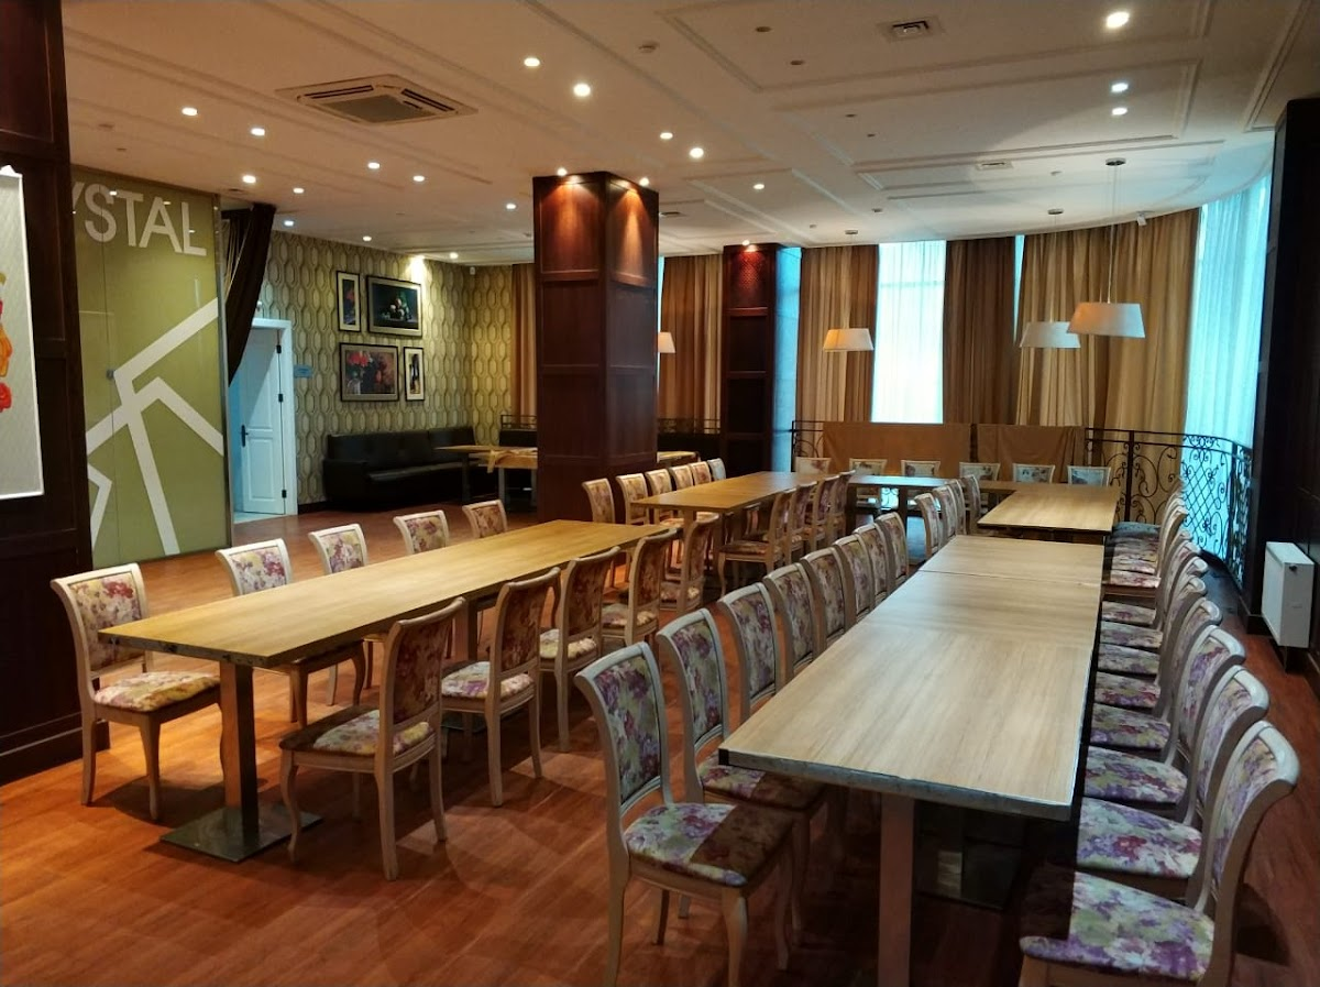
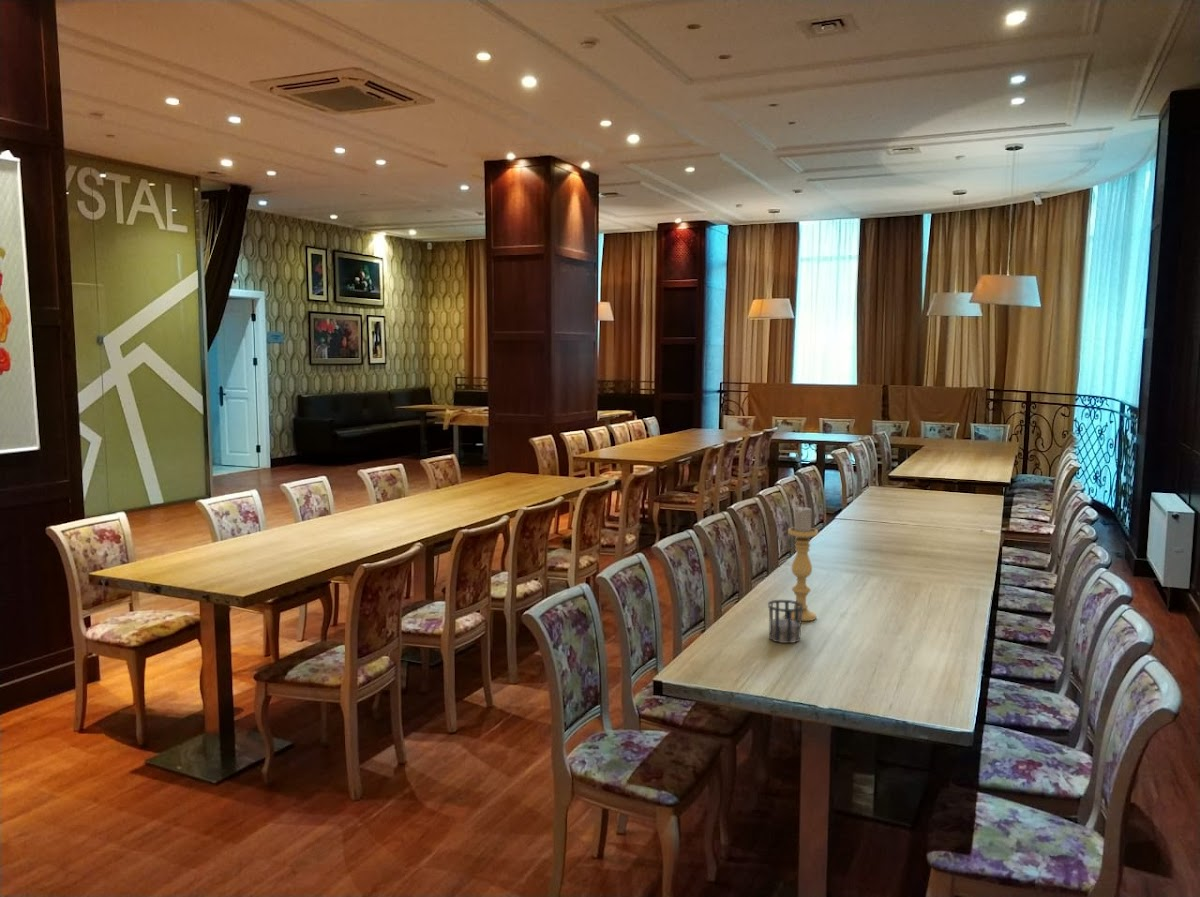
+ candle holder [787,505,819,622]
+ cup [767,599,803,644]
